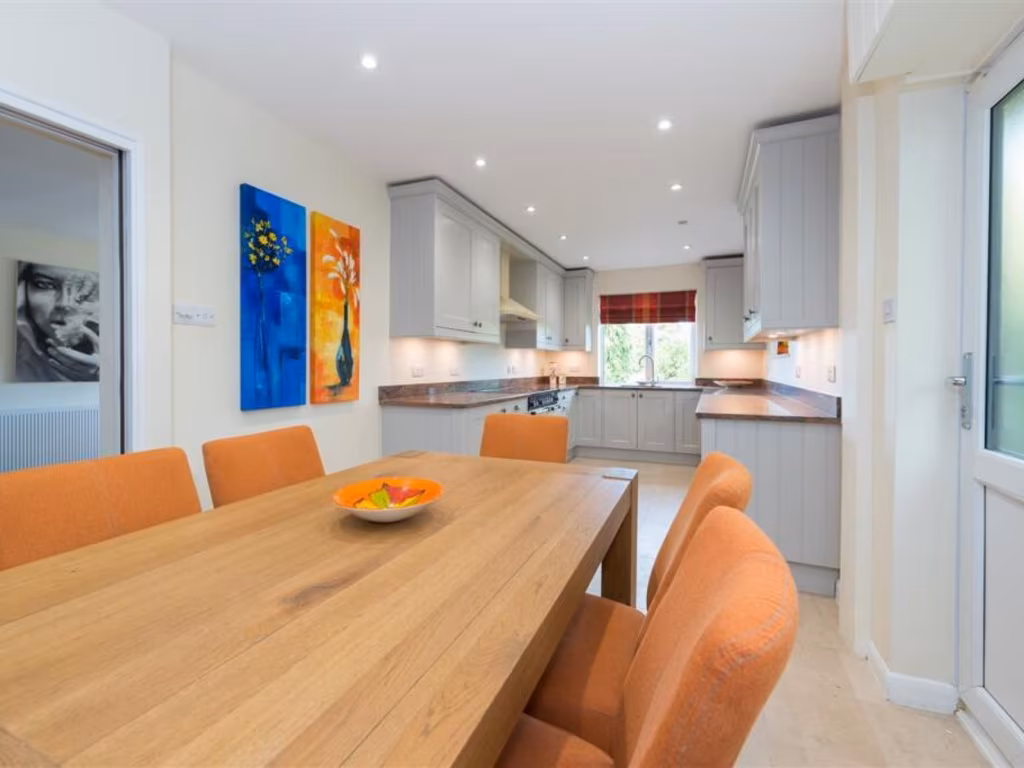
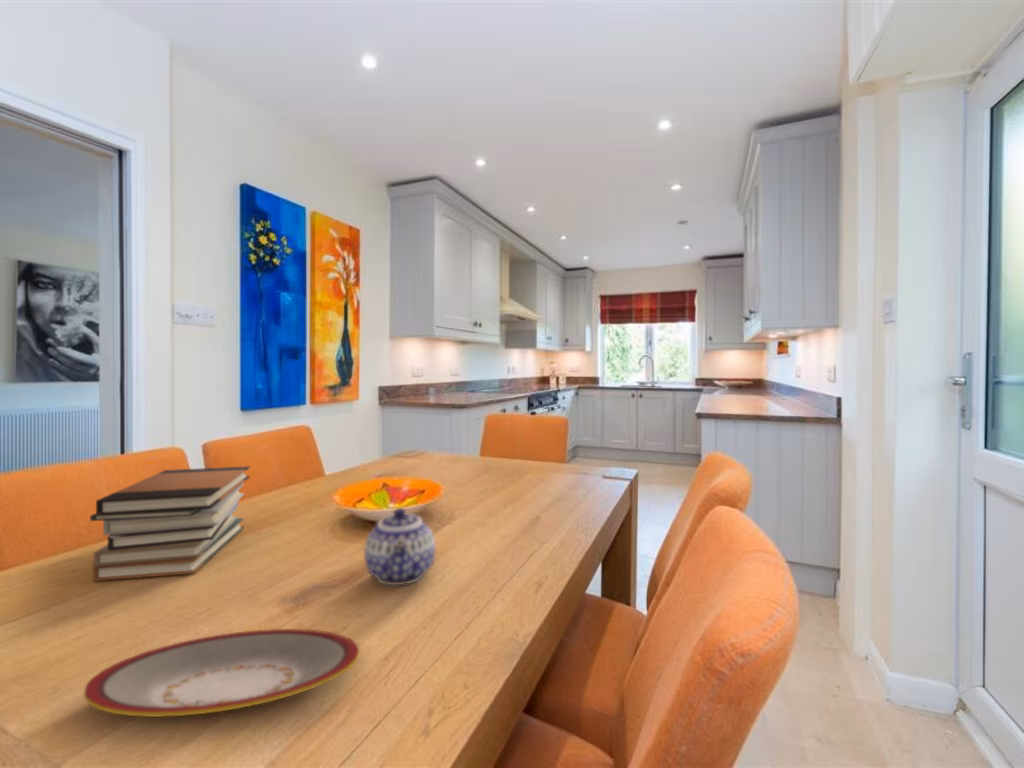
+ book stack [89,465,251,582]
+ plate [83,628,360,718]
+ teapot [363,507,436,586]
